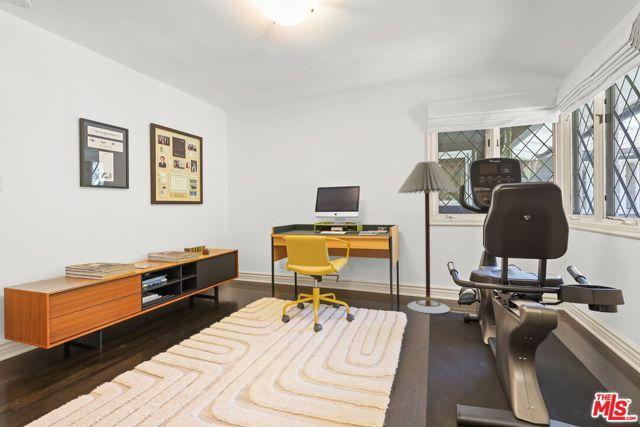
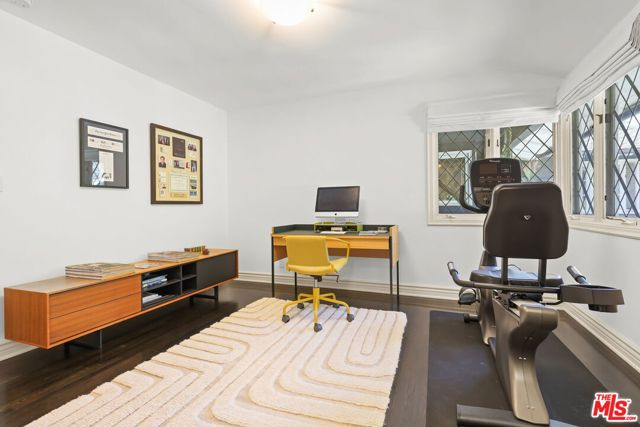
- floor lamp [397,160,459,314]
